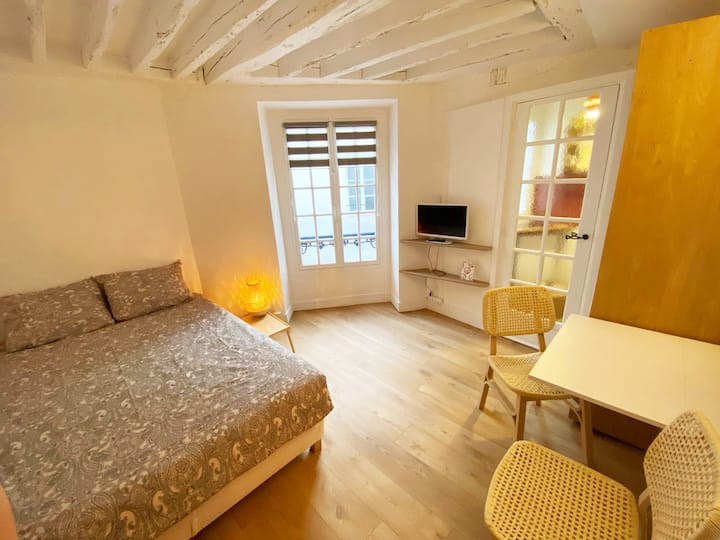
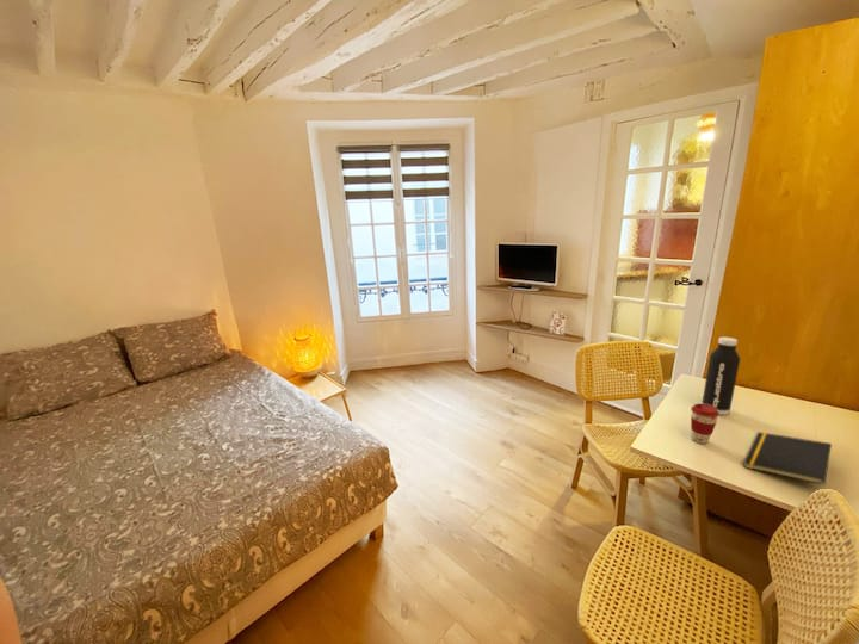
+ coffee cup [690,402,721,445]
+ notepad [742,431,833,485]
+ water bottle [700,336,741,416]
